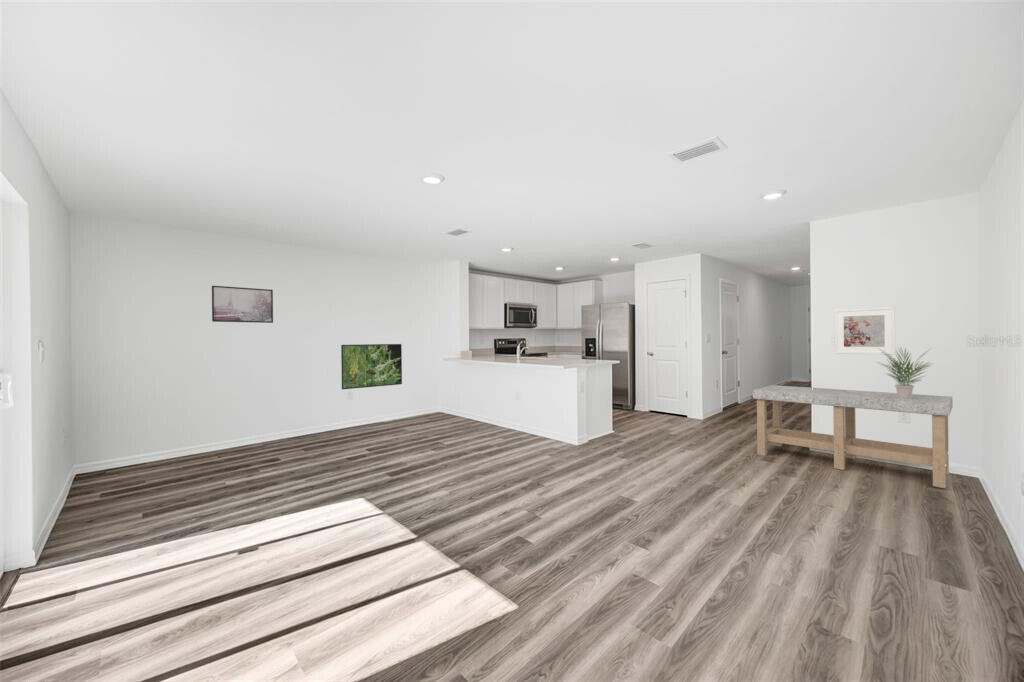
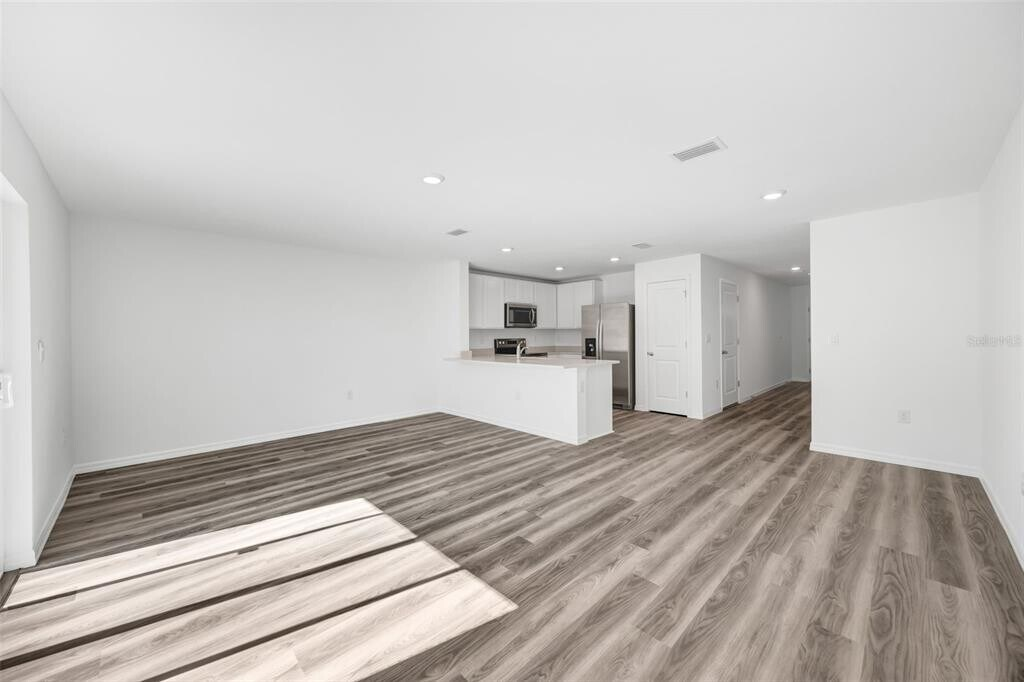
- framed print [211,285,274,324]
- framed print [833,306,896,356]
- potted plant [874,346,934,399]
- table [752,384,954,489]
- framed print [340,343,403,390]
